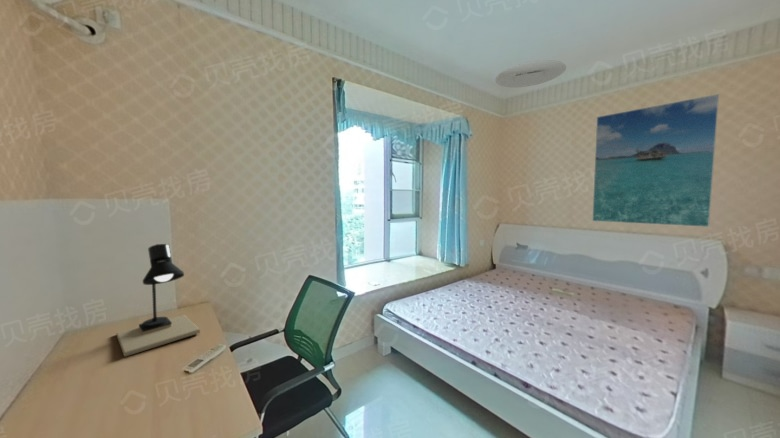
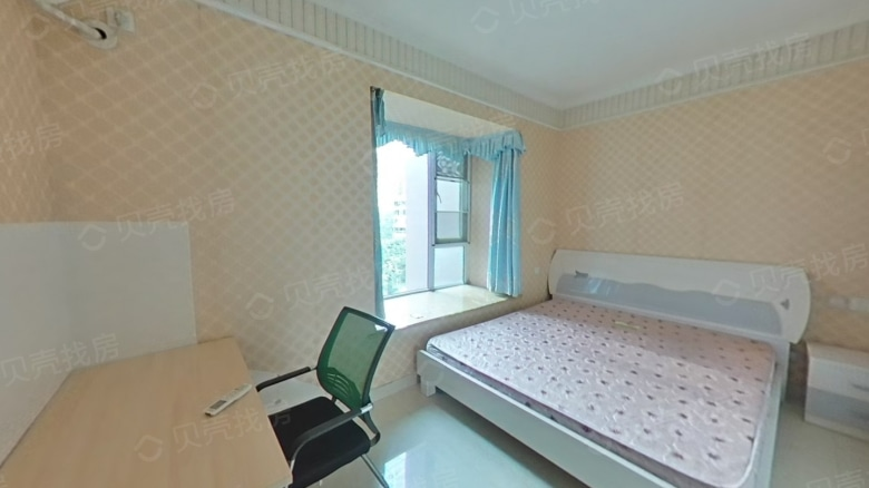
- desk lamp [115,243,201,358]
- ceiling light [495,59,567,88]
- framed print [591,93,720,228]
